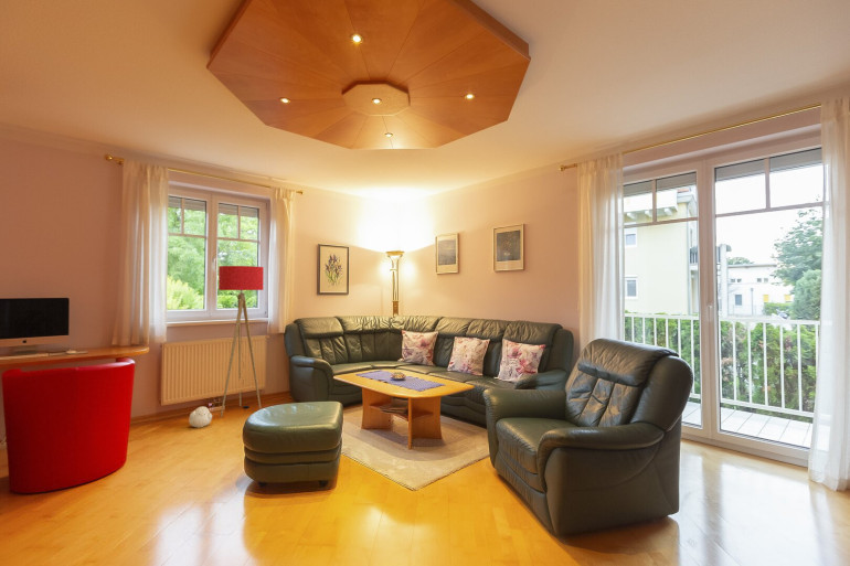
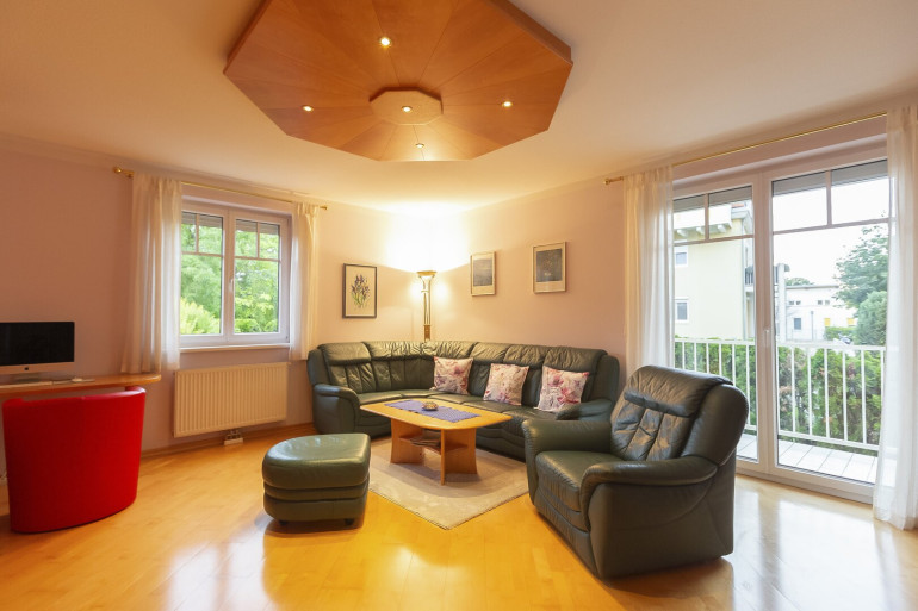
- plush toy [188,403,214,429]
- floor lamp [217,265,265,418]
